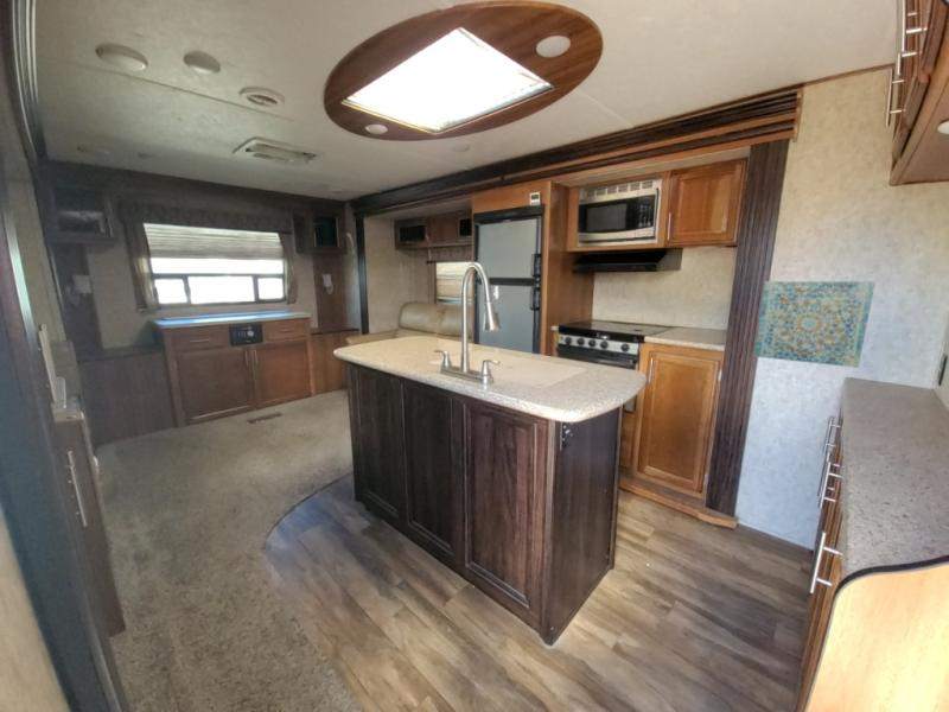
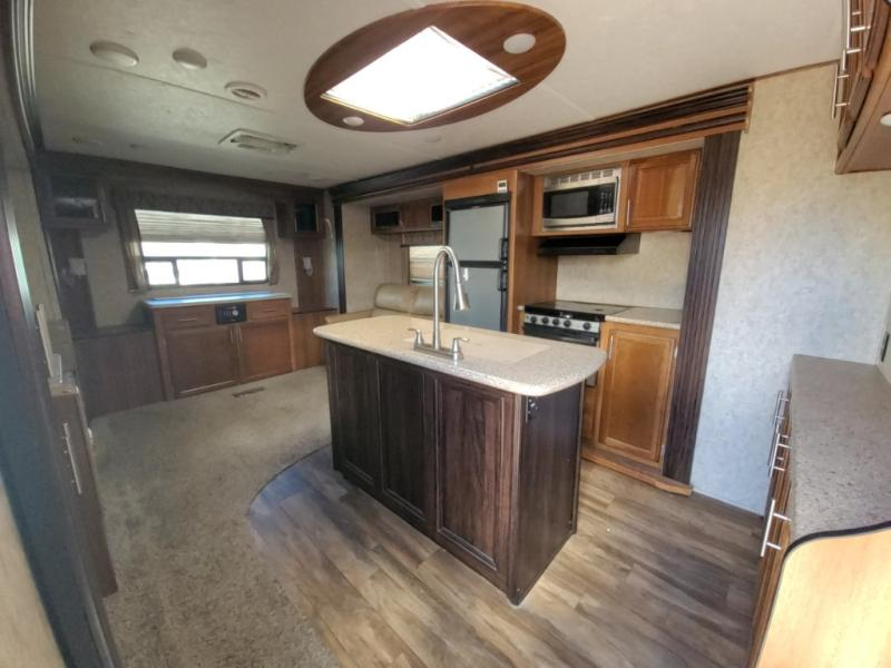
- wall art [753,280,877,369]
